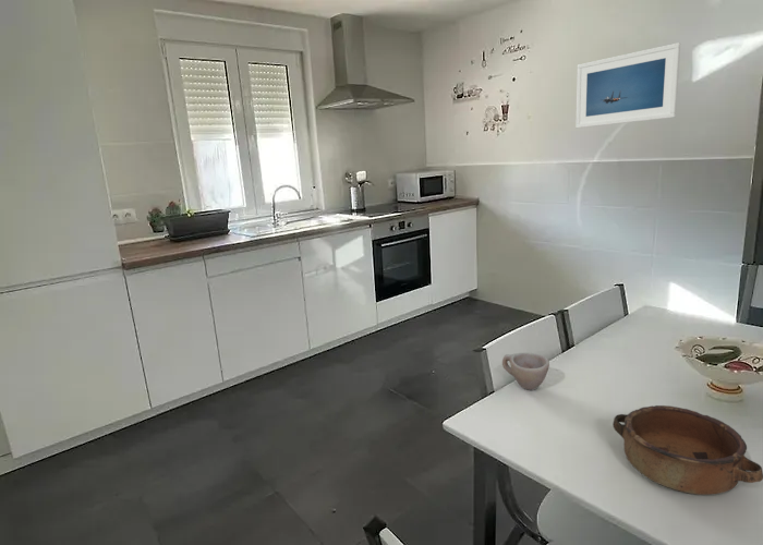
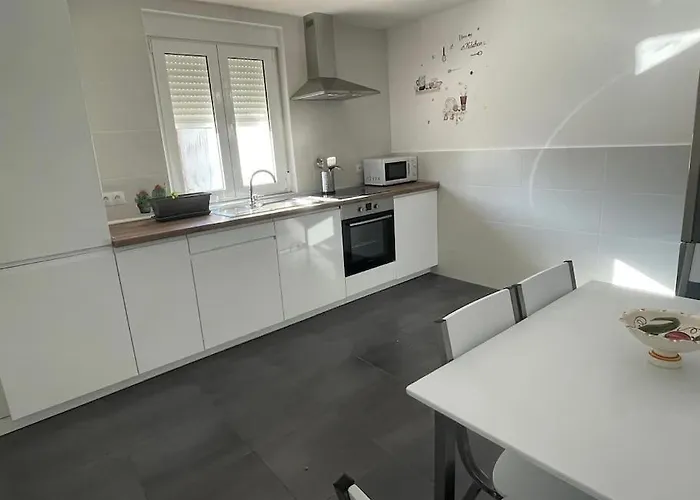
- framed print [574,41,681,129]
- cup [501,352,550,391]
- bowl [611,404,763,496]
